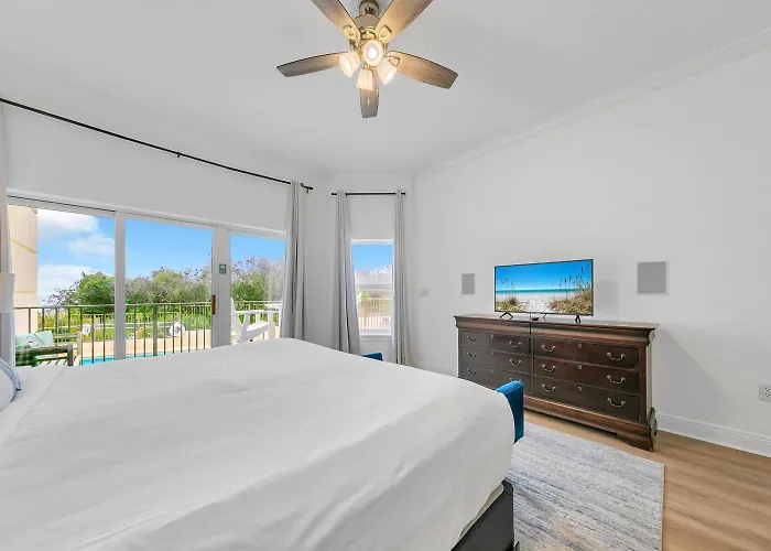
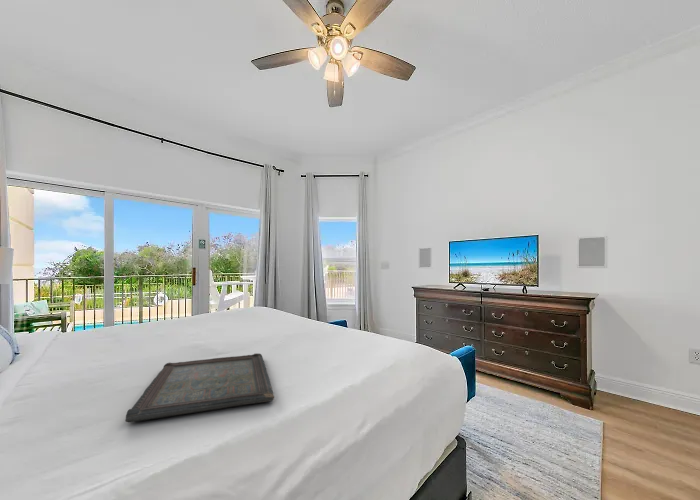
+ serving tray [124,352,275,423]
